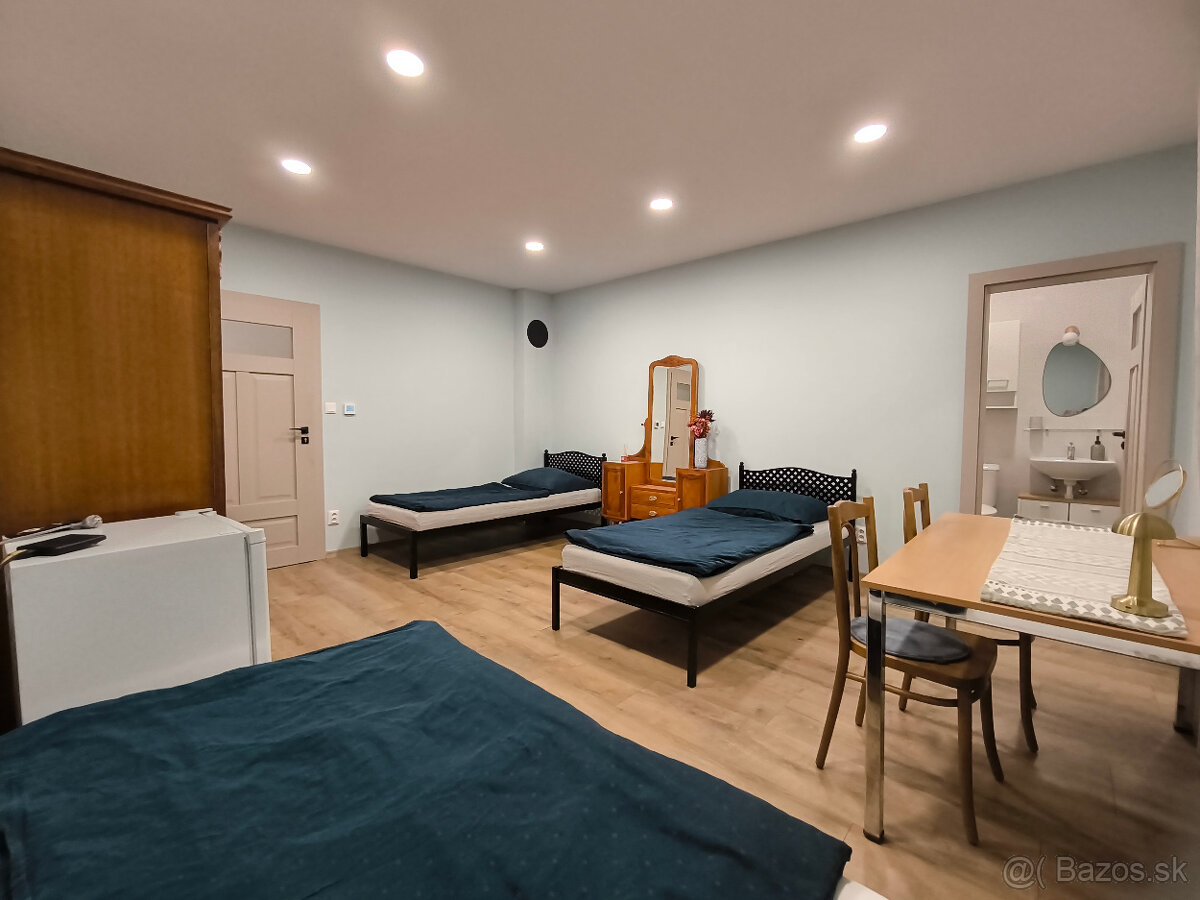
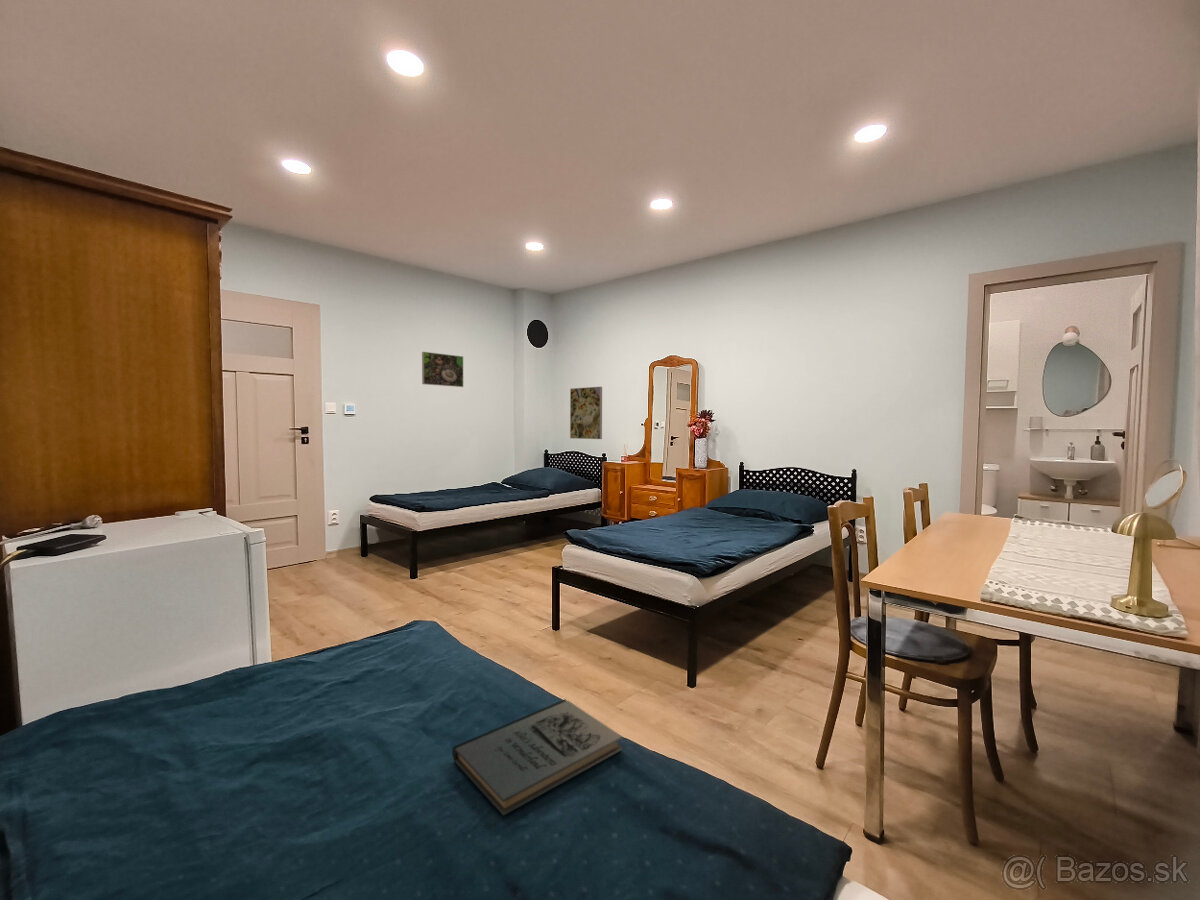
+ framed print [421,351,464,388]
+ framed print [569,386,603,440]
+ book [451,698,623,817]
